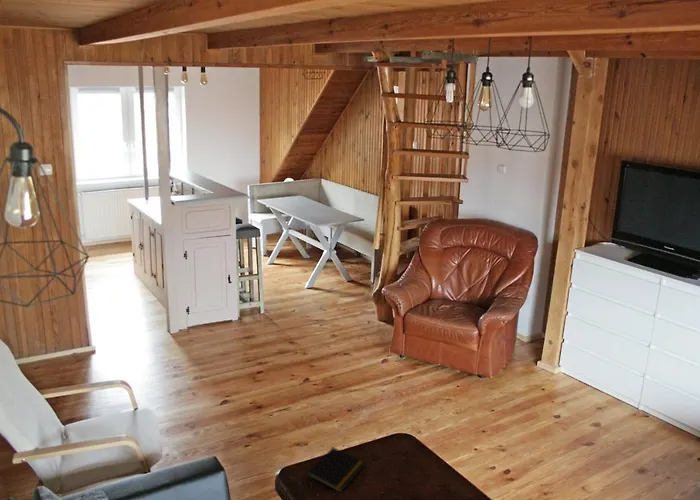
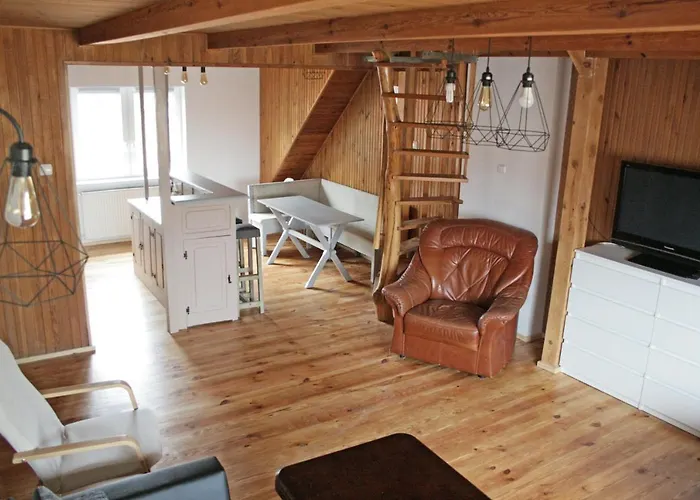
- notepad [306,446,366,493]
